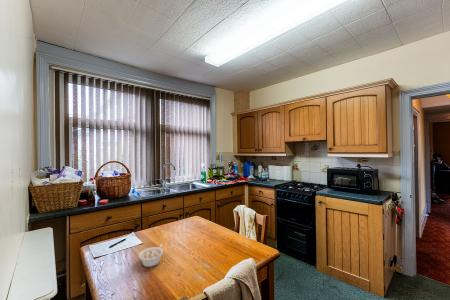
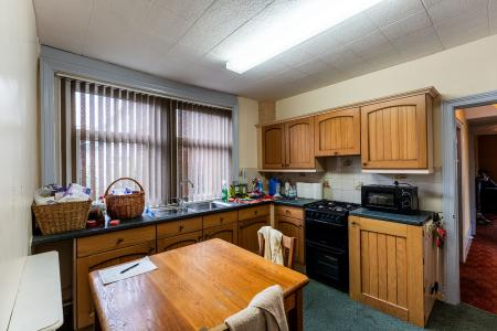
- legume [138,243,164,268]
